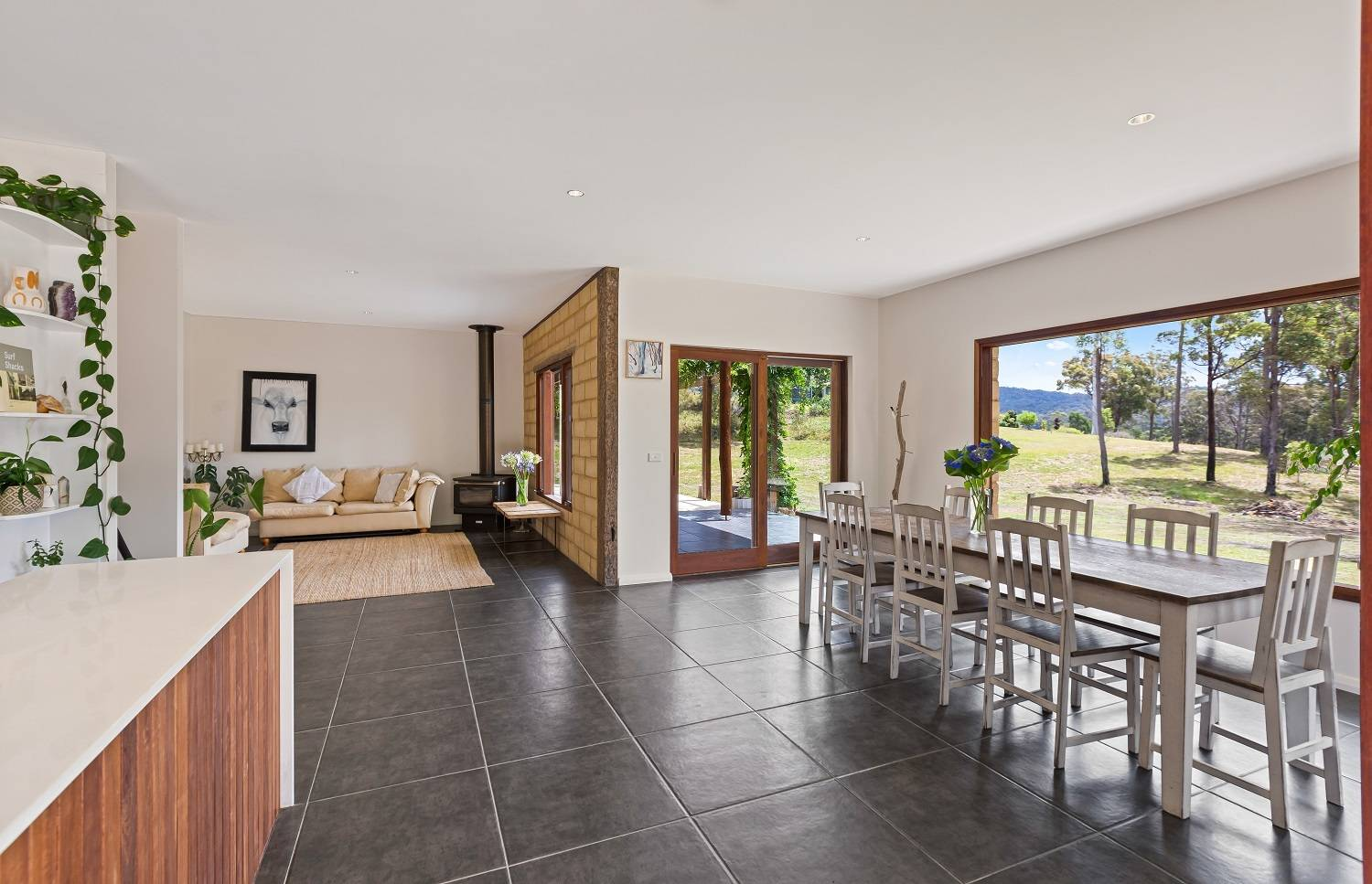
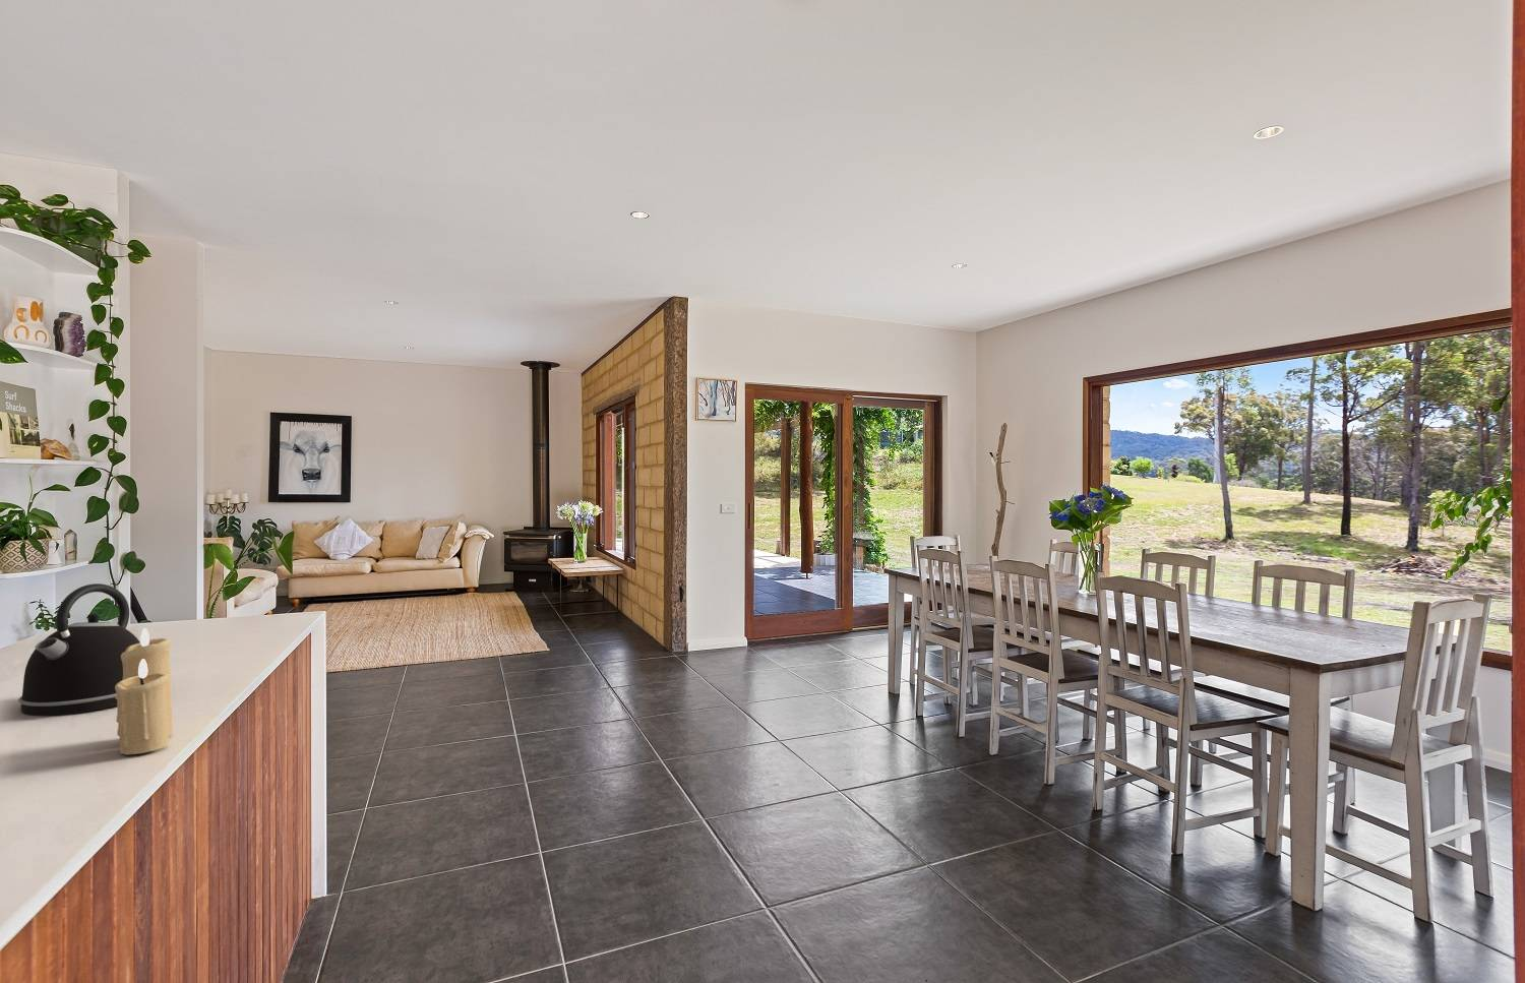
+ kettle [18,583,140,716]
+ candle [114,627,173,755]
